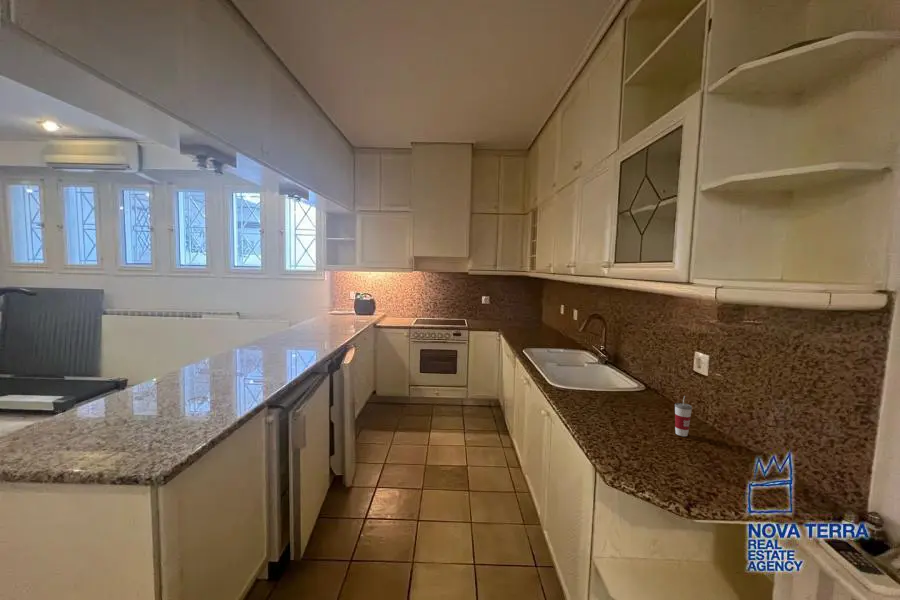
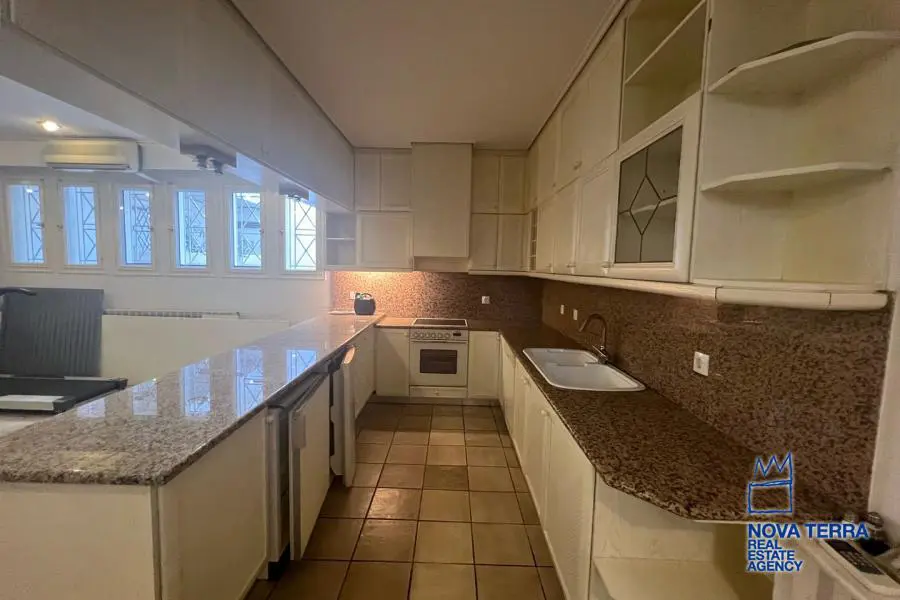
- cup [674,395,693,437]
